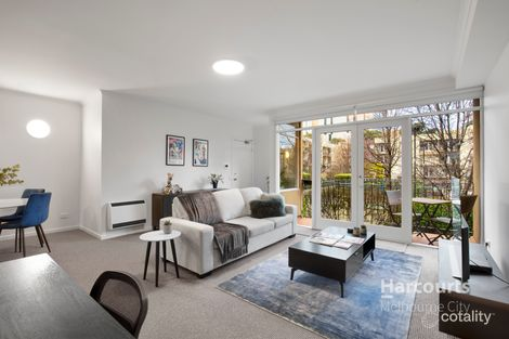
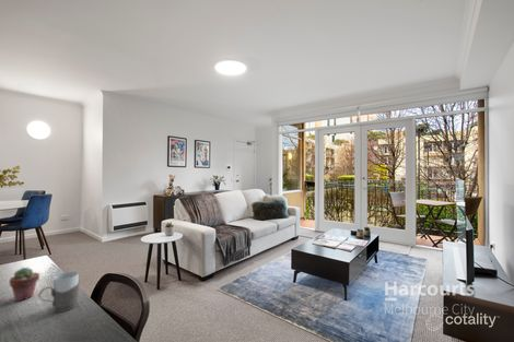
+ mug [38,270,80,312]
+ potted succulent [8,267,40,303]
